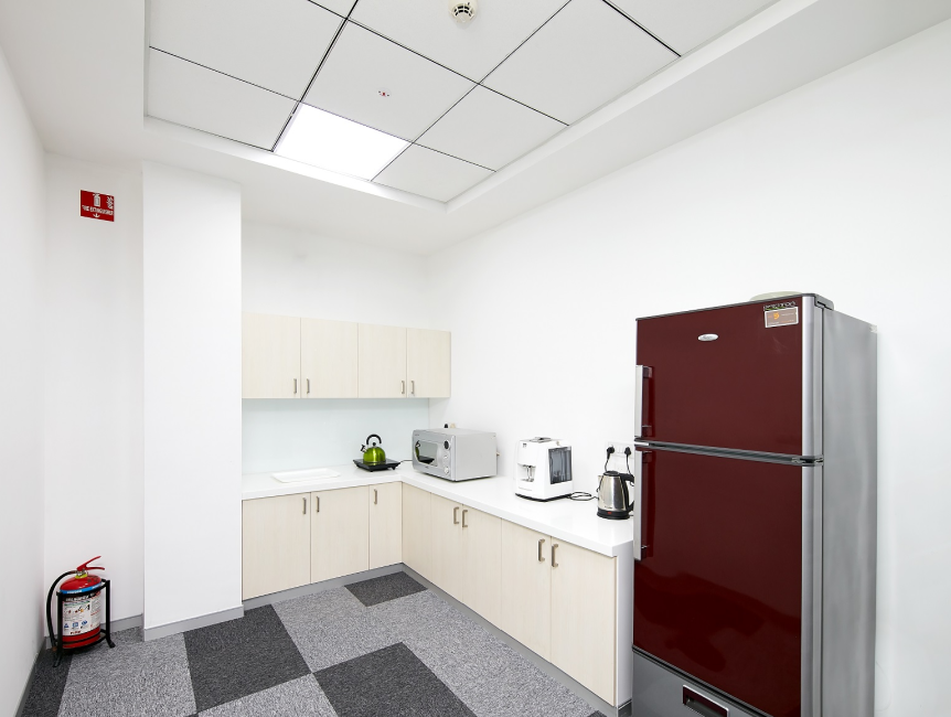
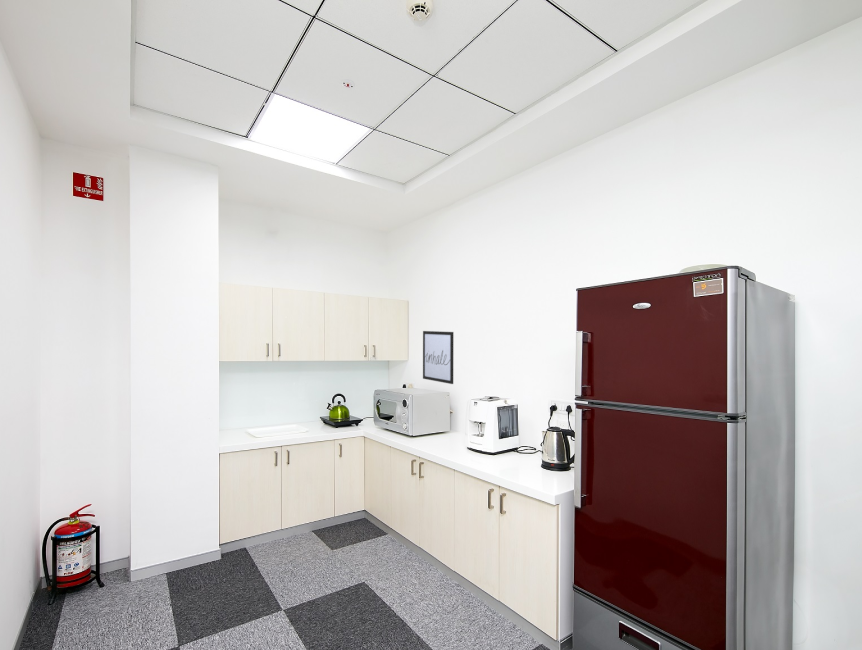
+ wall art [422,330,454,385]
